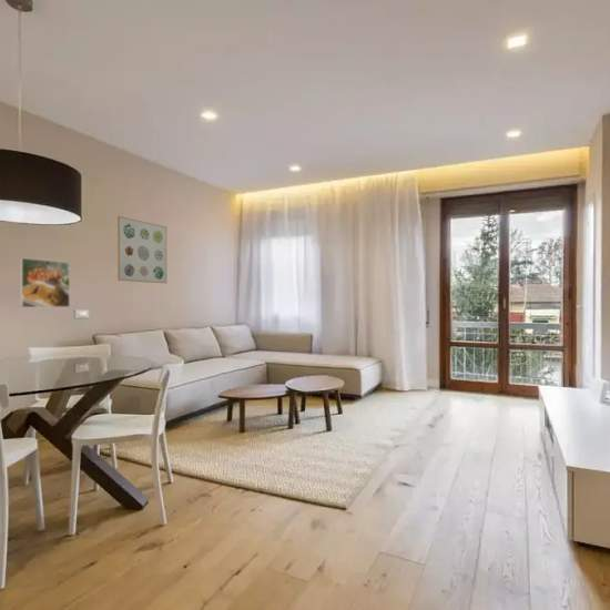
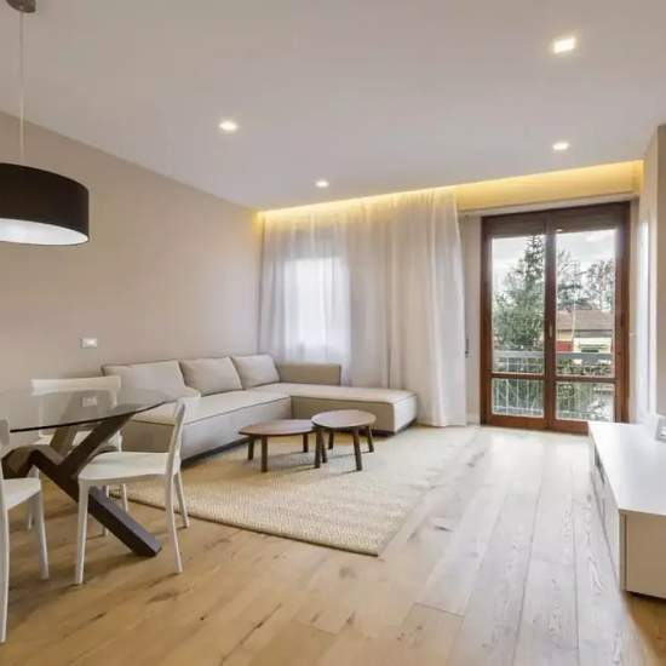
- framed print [19,257,71,308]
- wall art [116,215,167,284]
